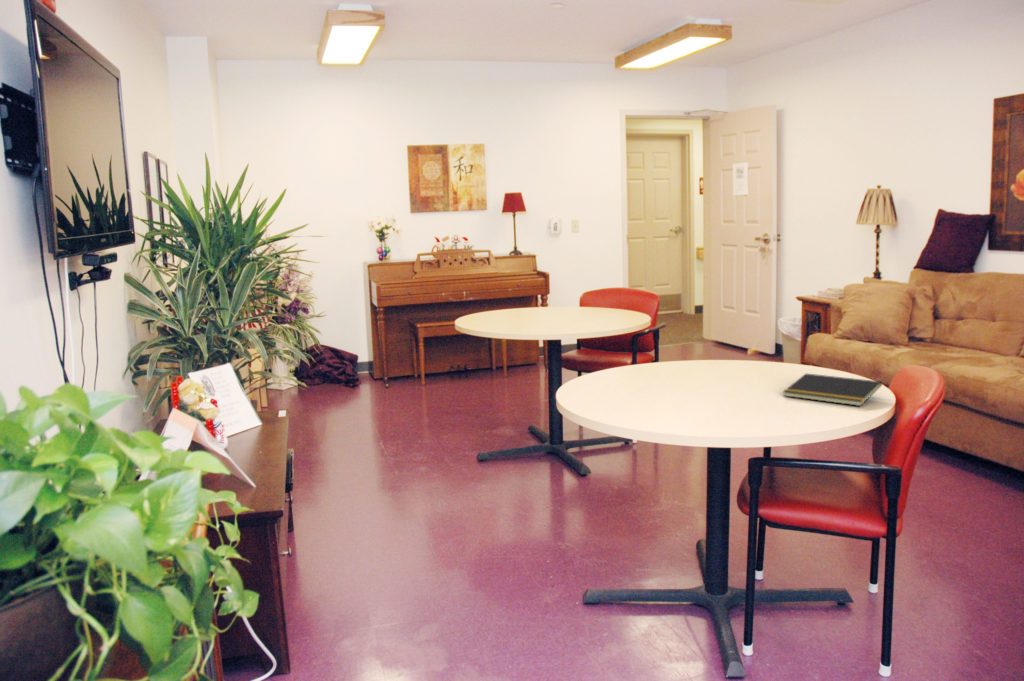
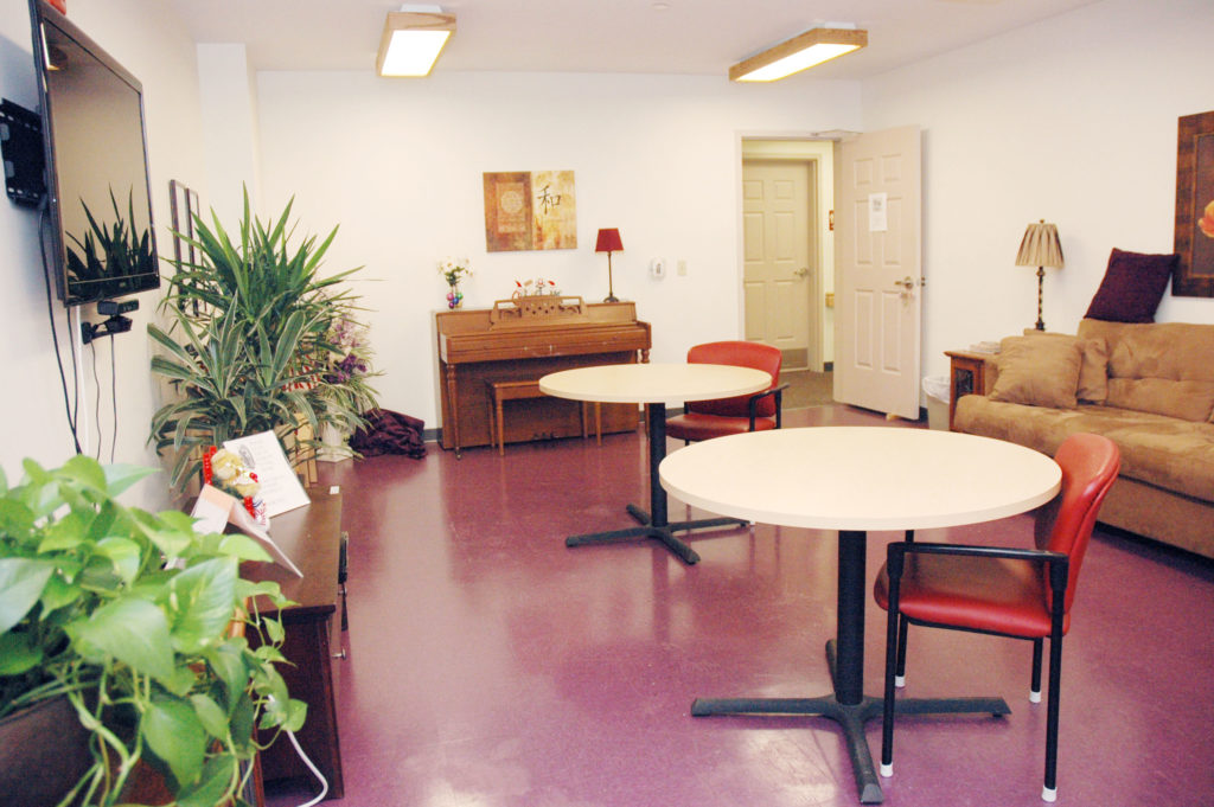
- notepad [782,373,883,407]
